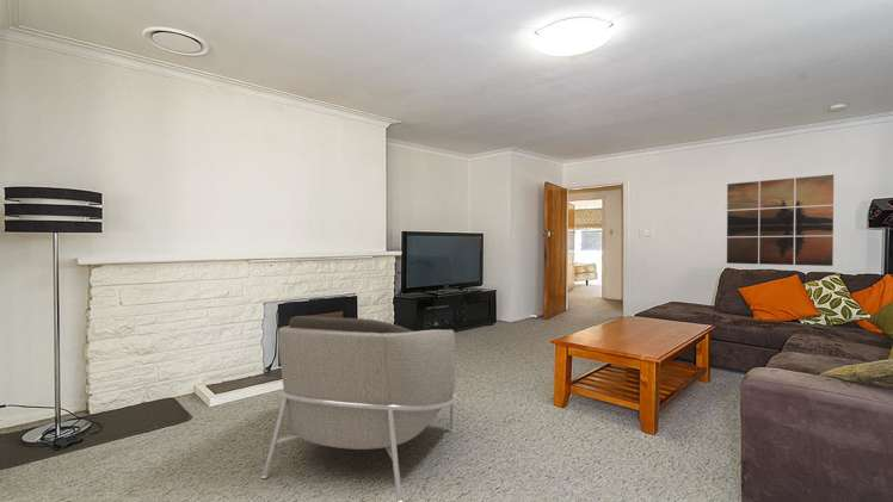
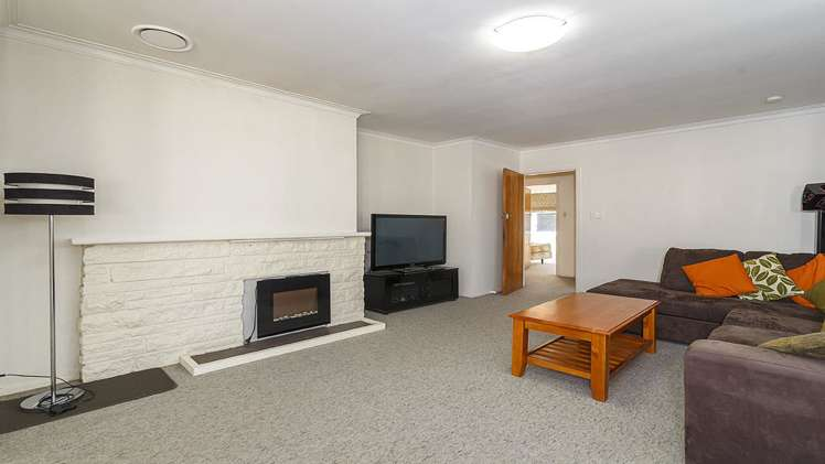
- wall art [726,174,835,267]
- armchair [260,315,457,502]
